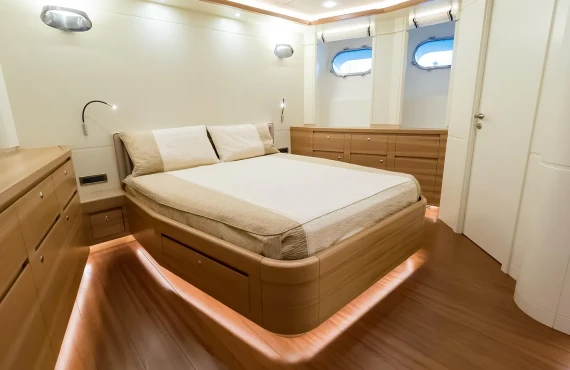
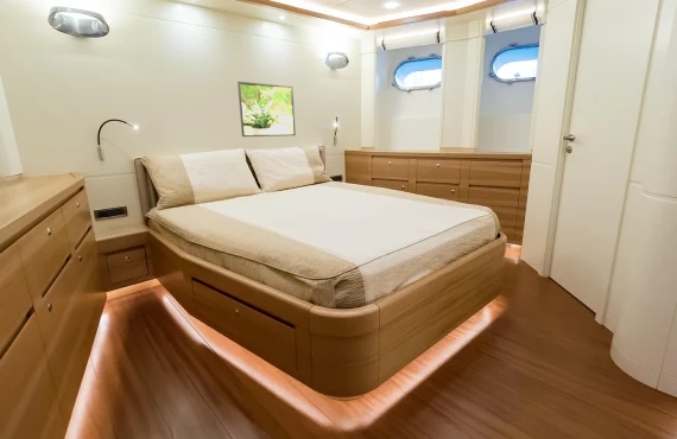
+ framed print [236,81,297,138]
